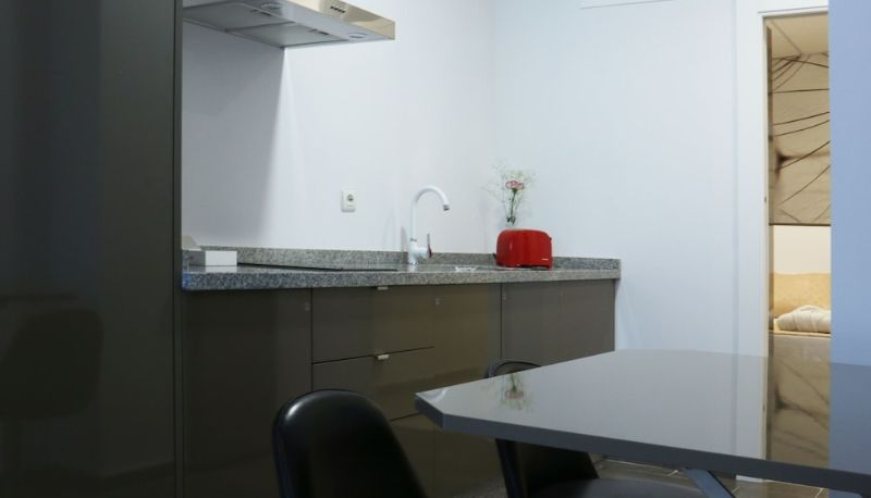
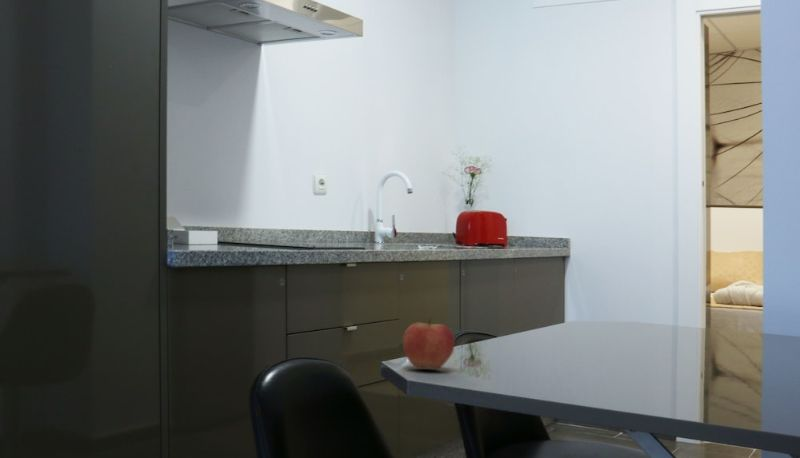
+ apple [402,314,456,370]
